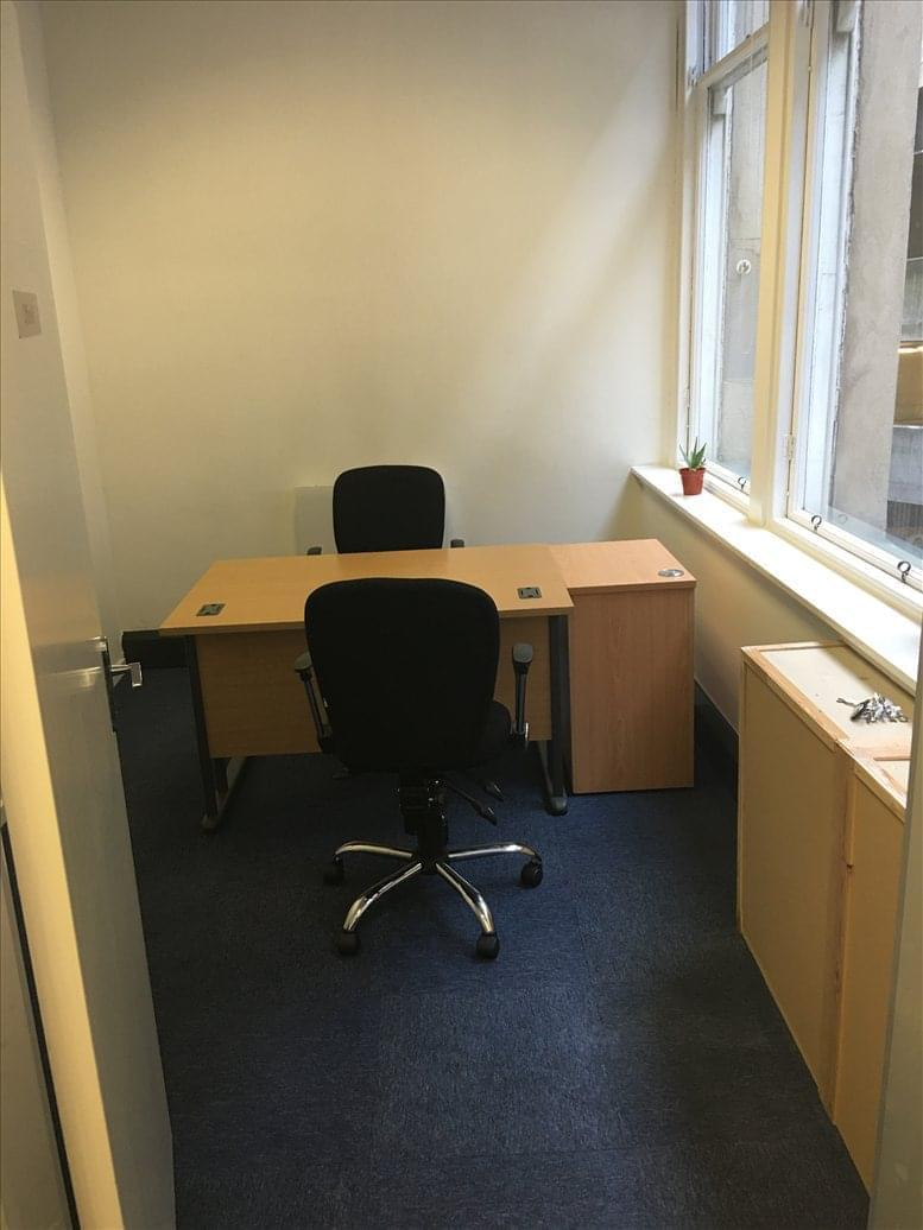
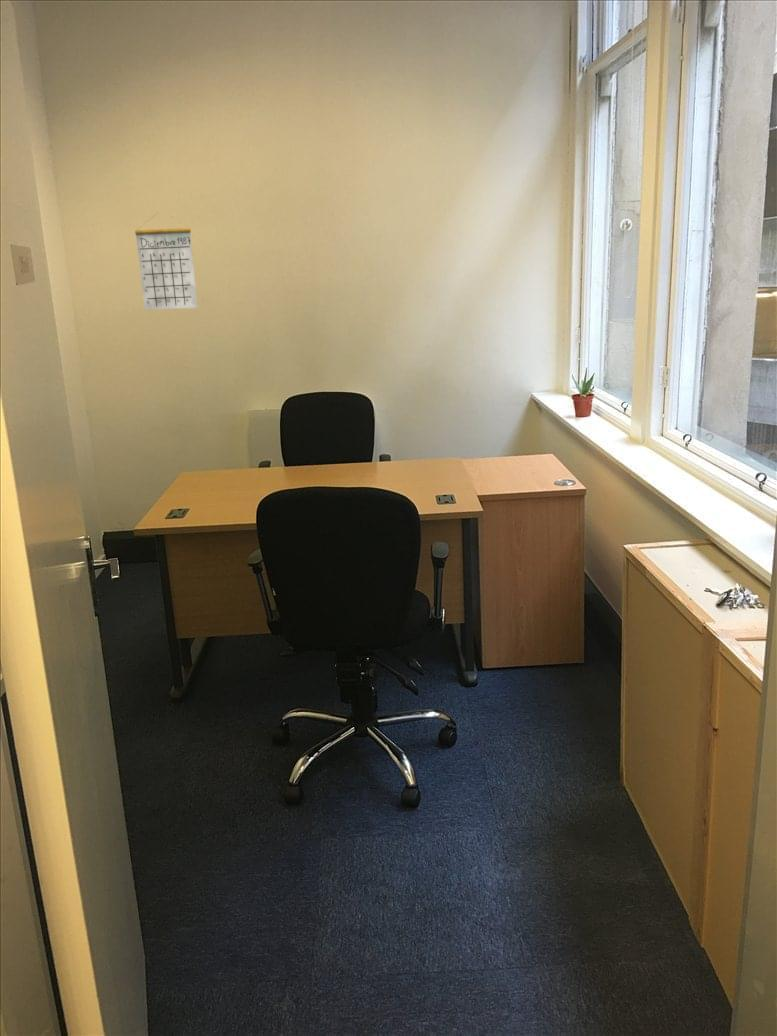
+ calendar [134,212,199,311]
